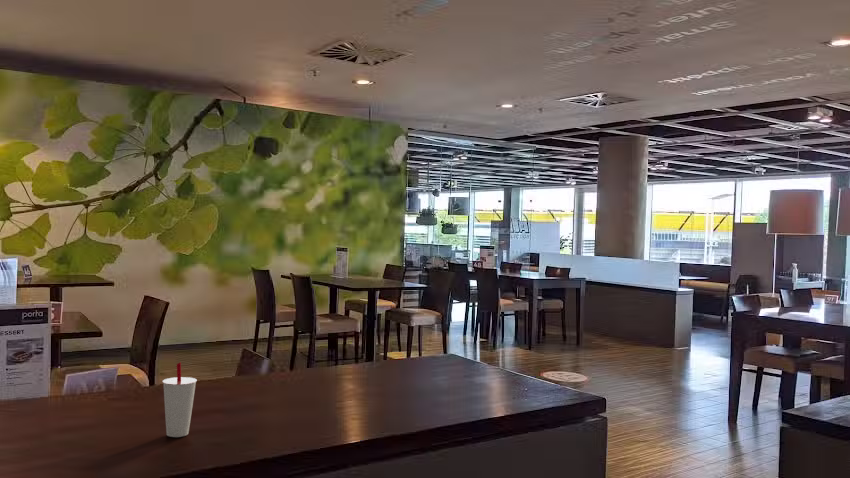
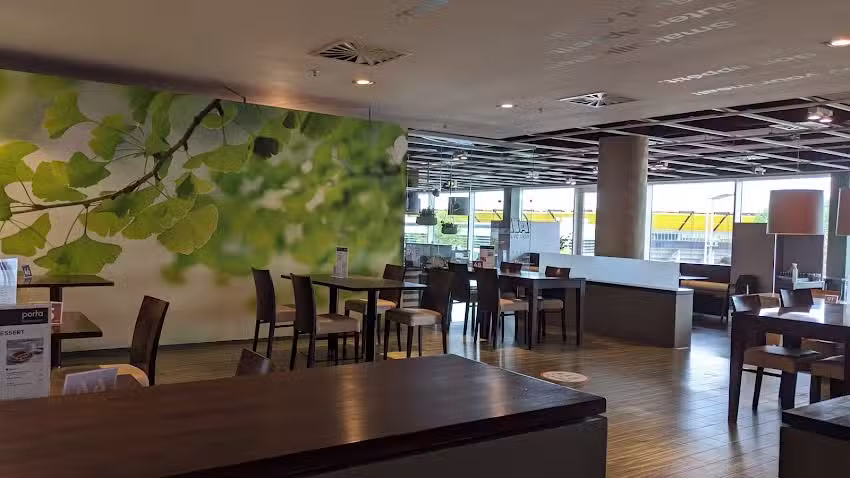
- cup [162,361,198,438]
